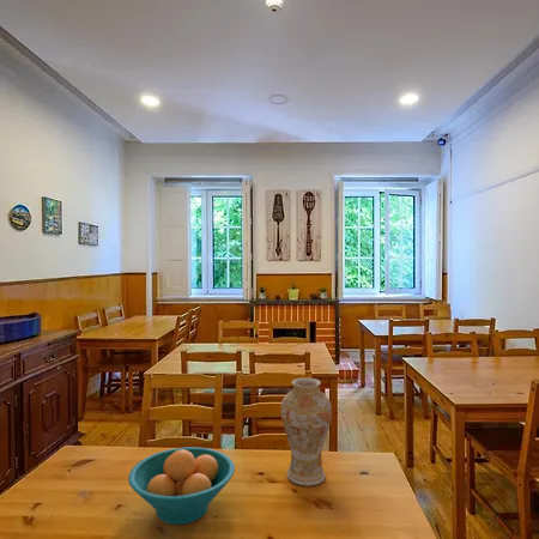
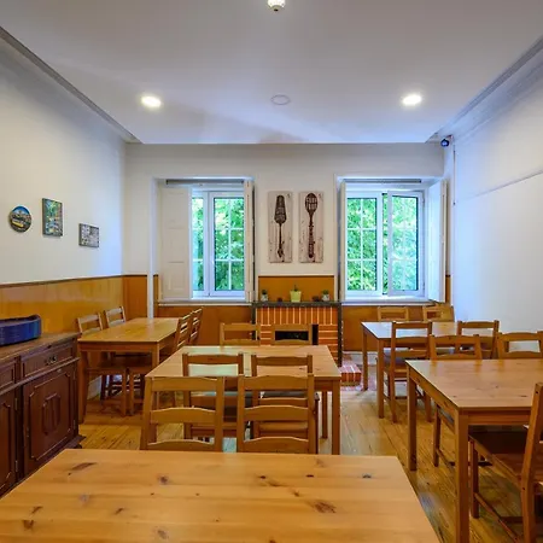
- fruit bowl [127,446,236,526]
- vase [280,377,333,486]
